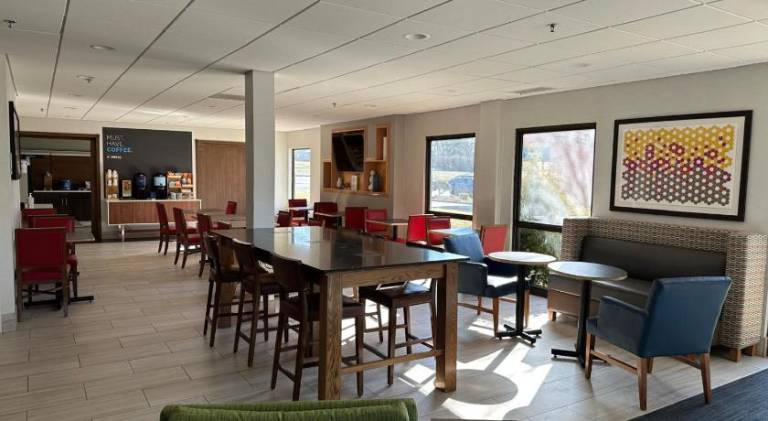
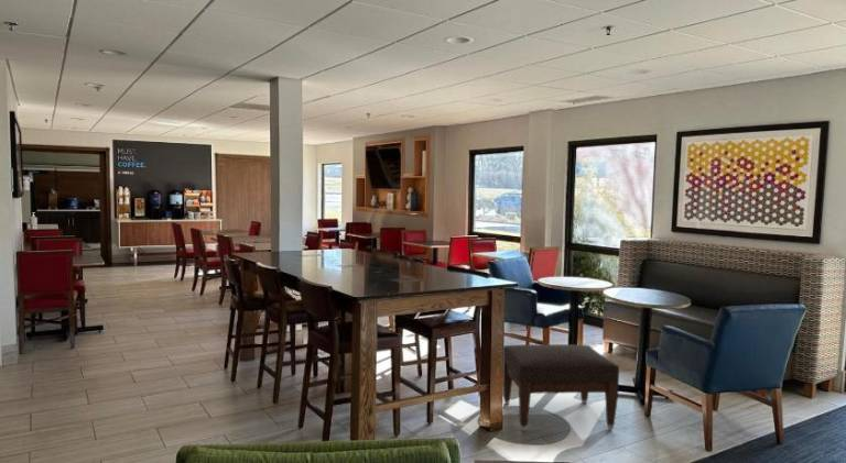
+ ottoman [502,343,620,432]
